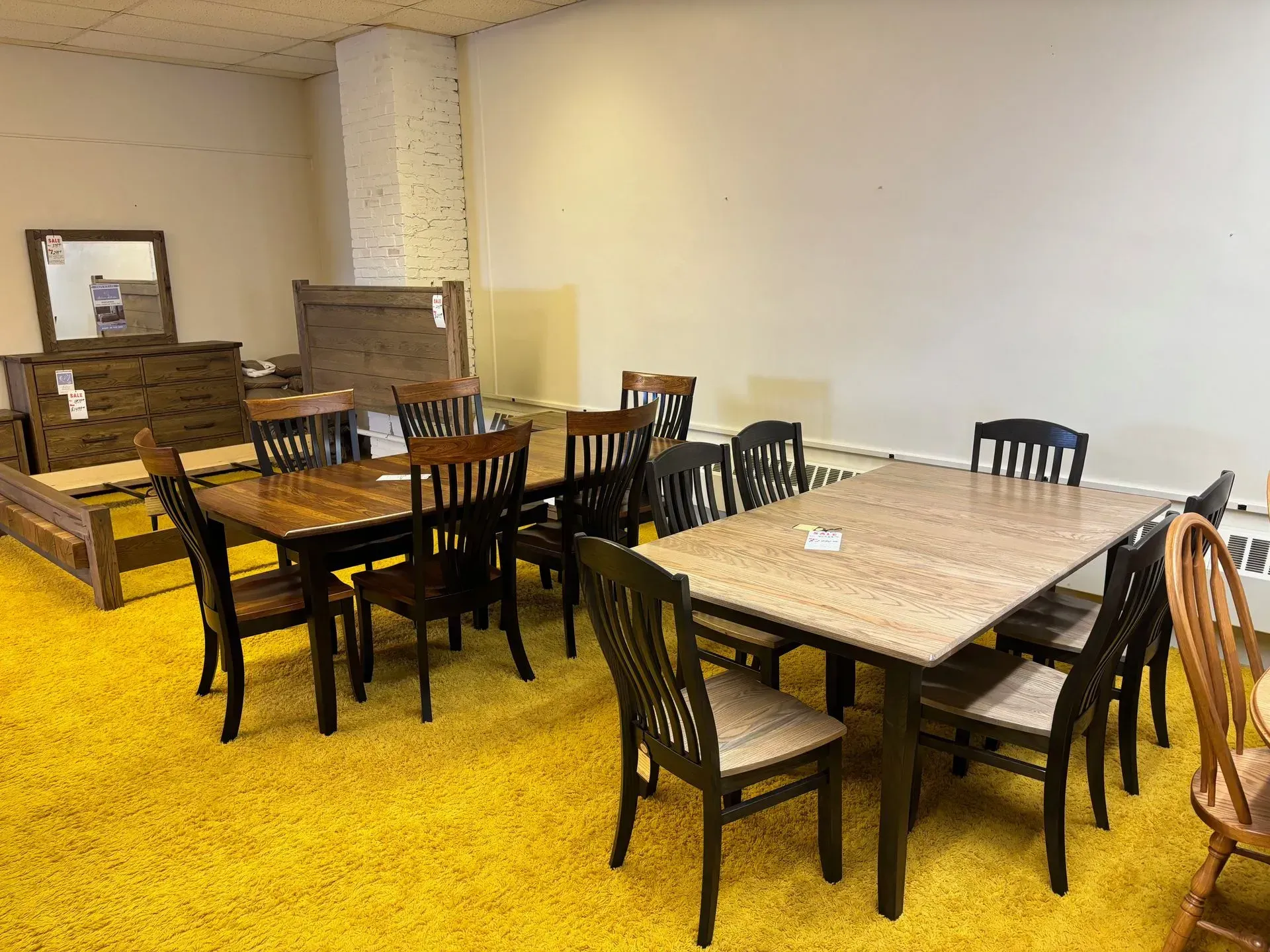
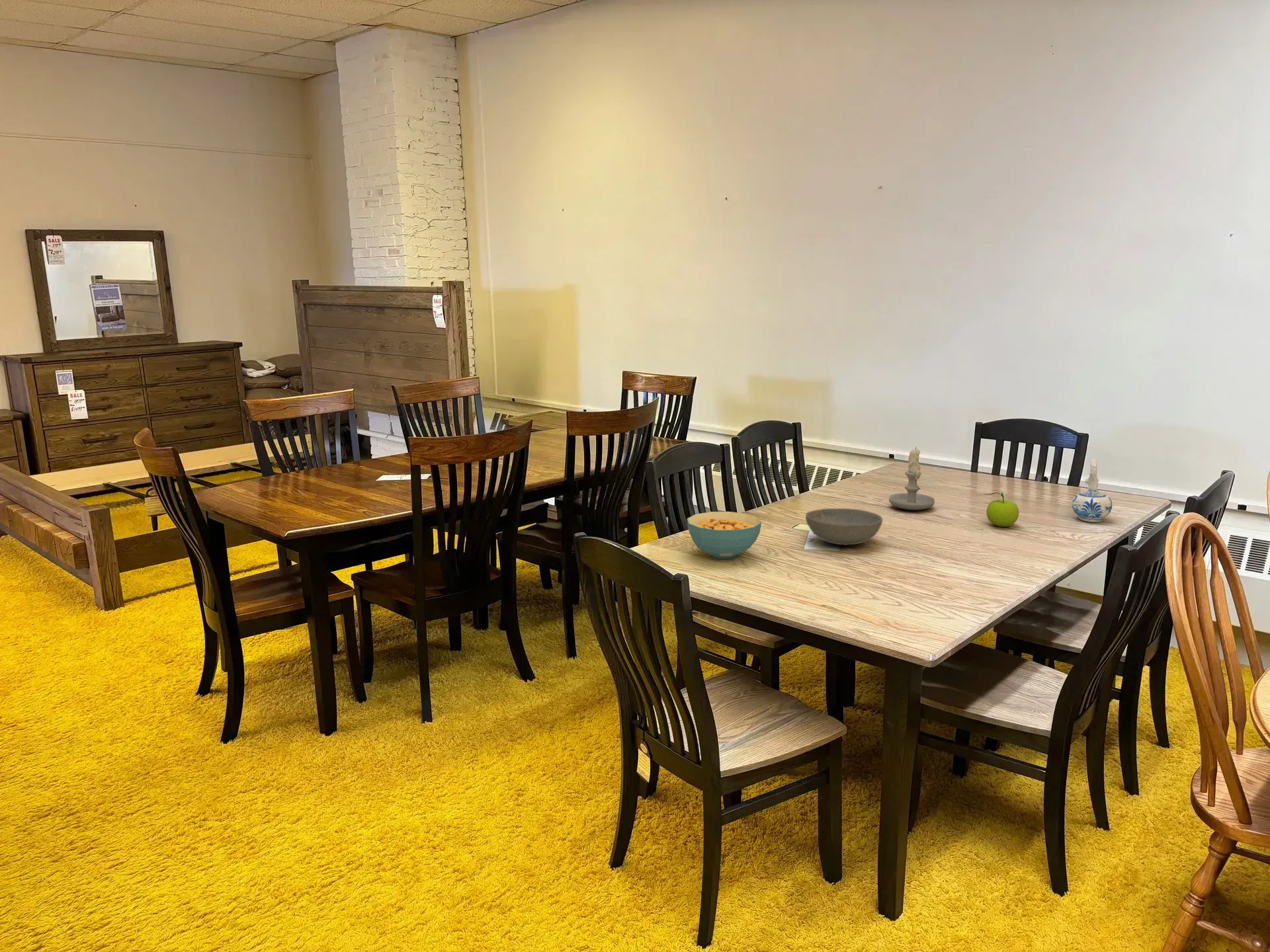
+ cereal bowl [687,511,762,559]
+ fruit [979,492,1019,528]
+ bowl [805,508,884,545]
+ candle [888,446,935,511]
+ ceramic pitcher [1072,458,1113,523]
